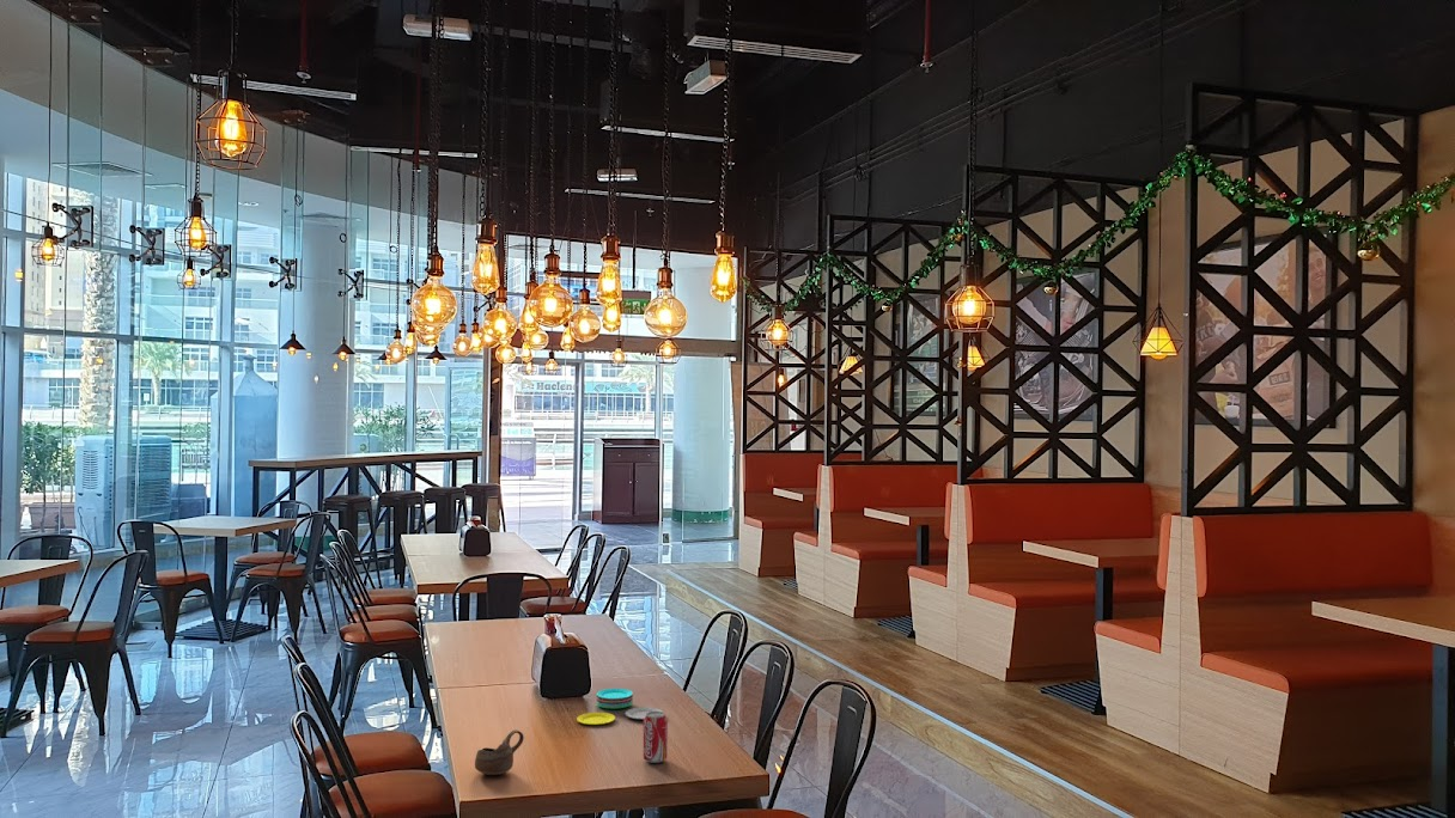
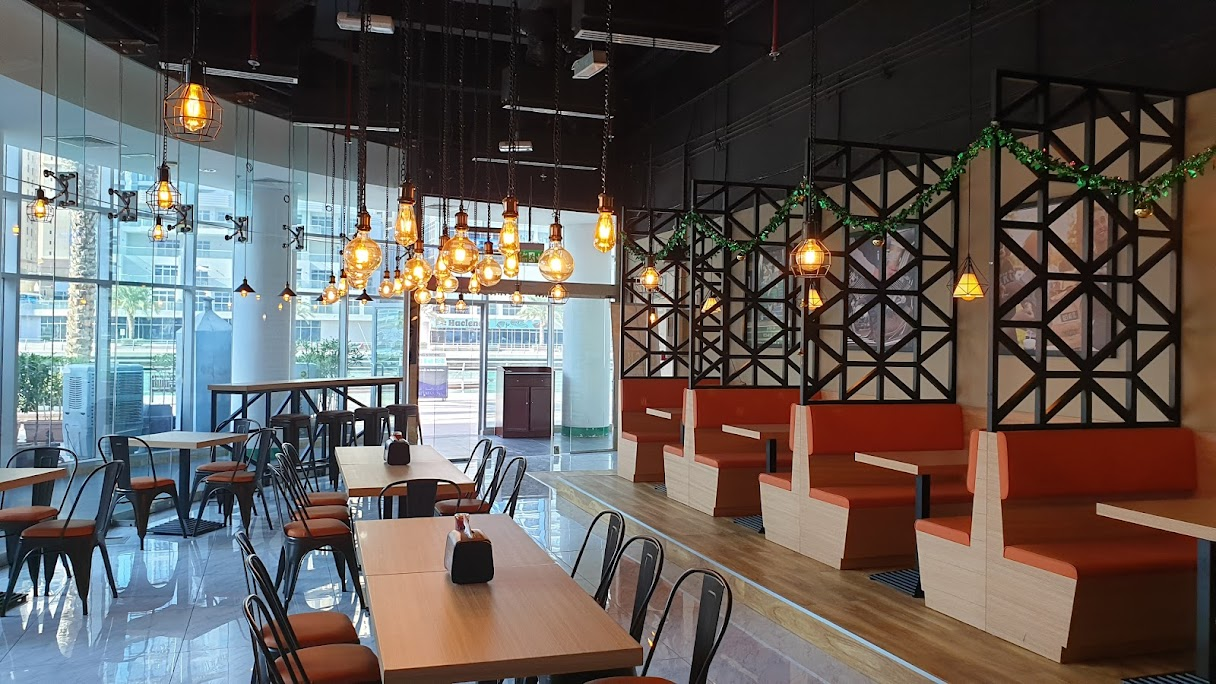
- cup [474,728,525,776]
- plate [576,688,664,726]
- beverage can [643,712,669,764]
